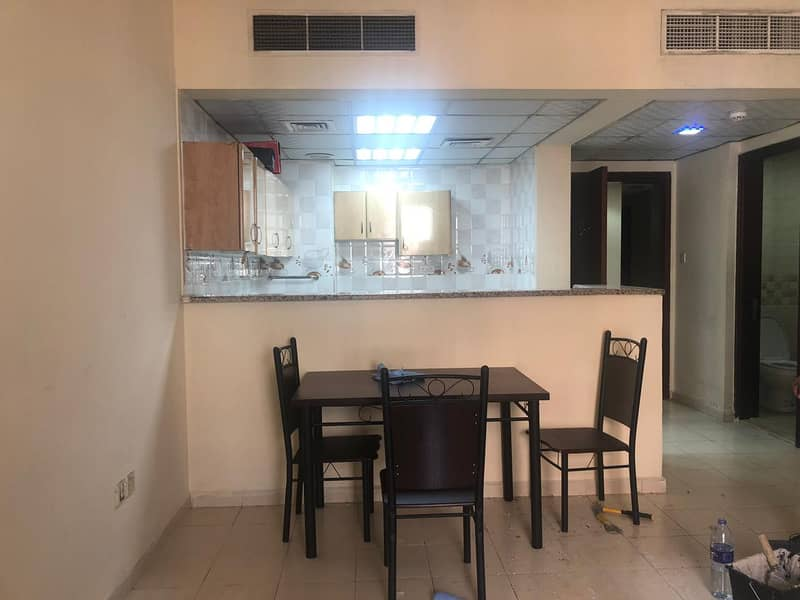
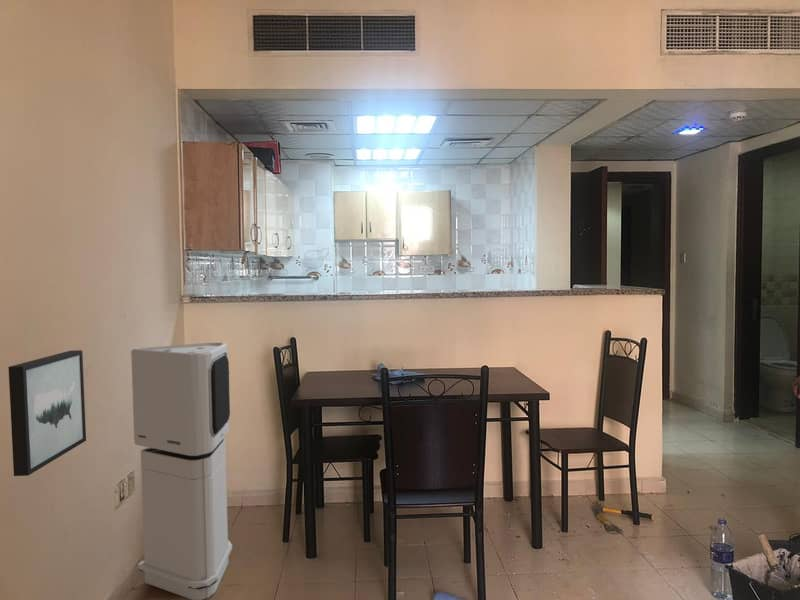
+ air purifier [130,341,233,600]
+ wall art [7,349,87,477]
